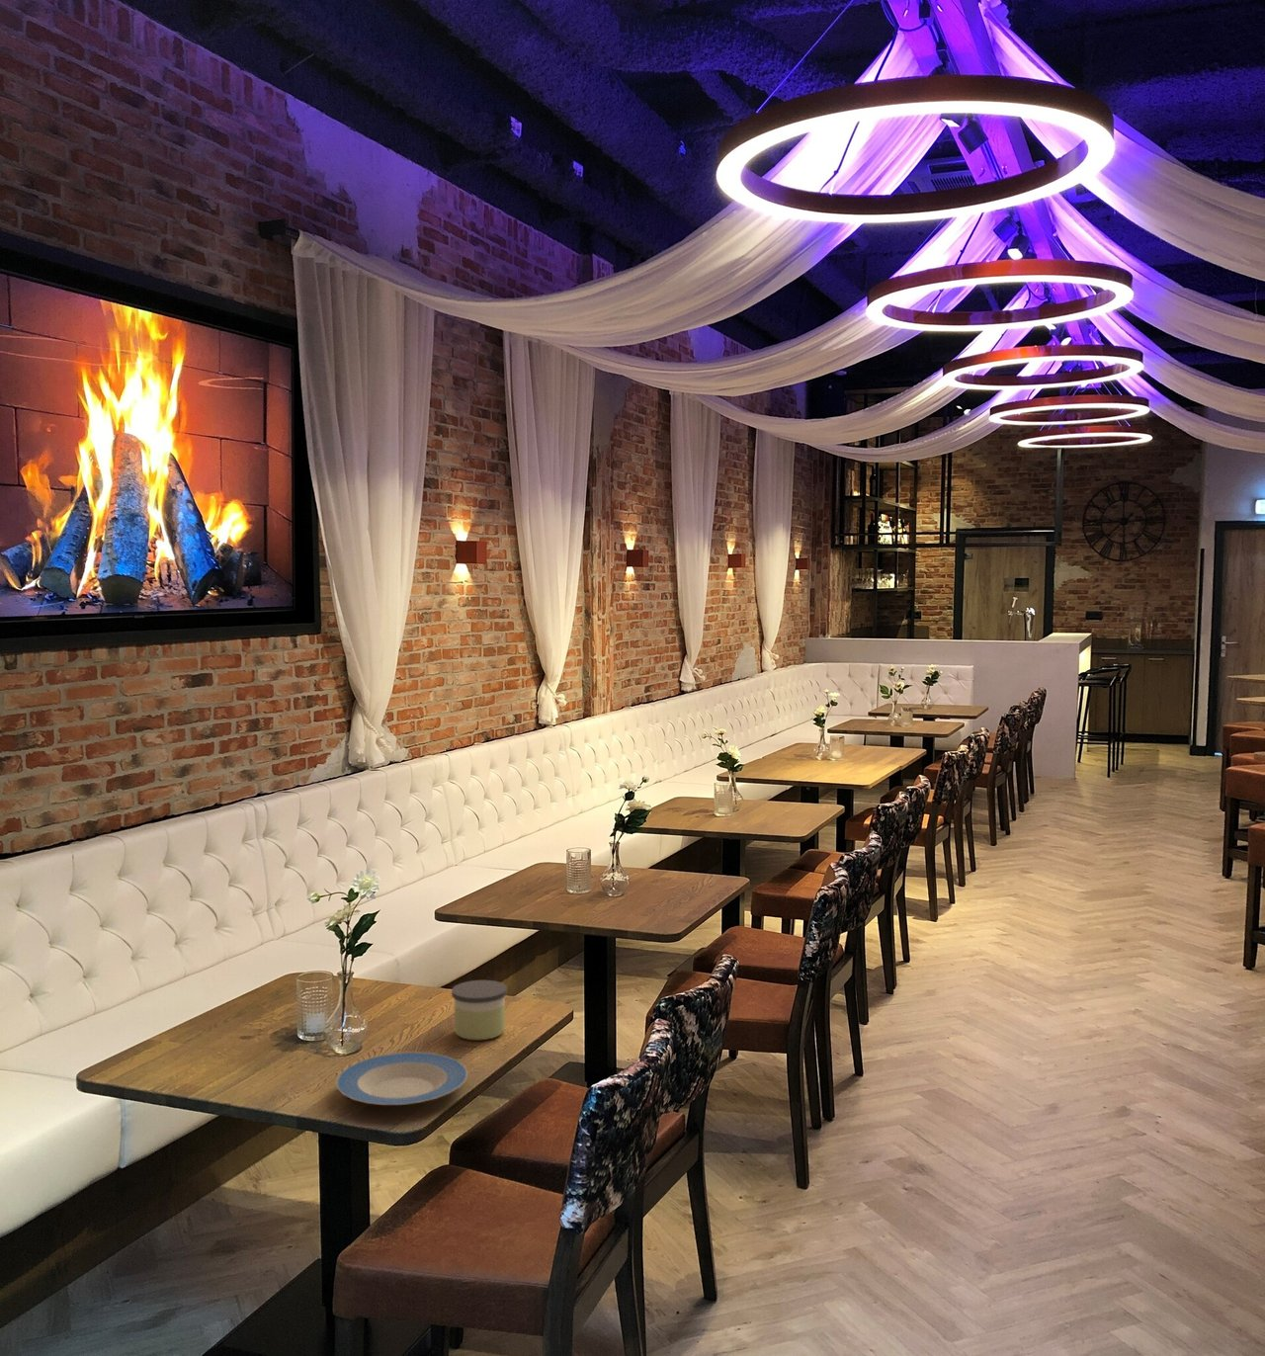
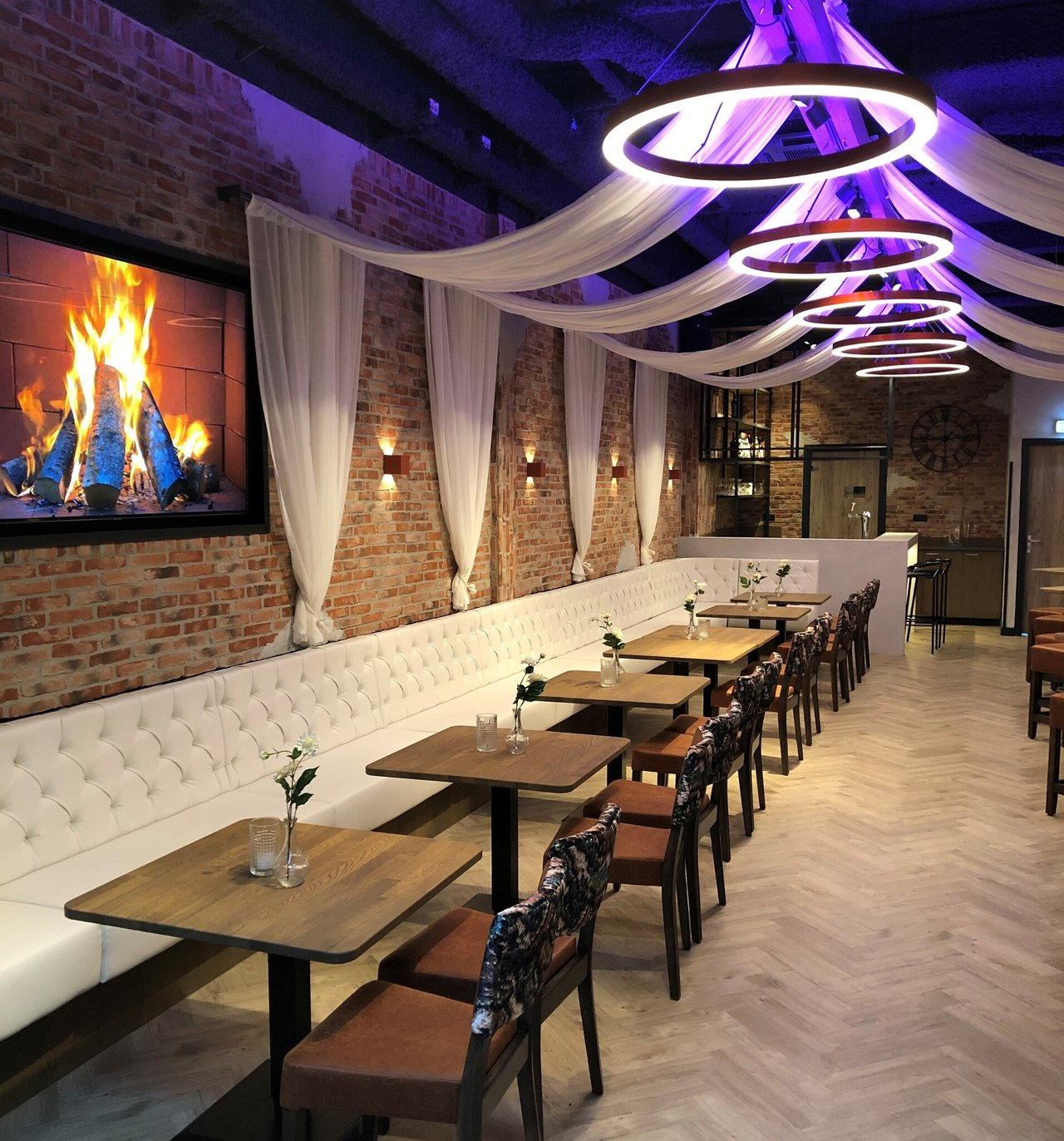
- candle [451,979,508,1041]
- plate [335,1052,468,1106]
